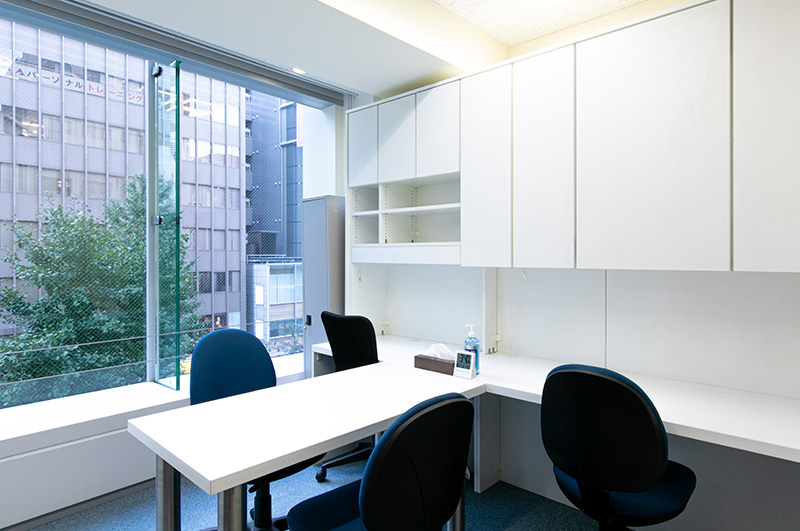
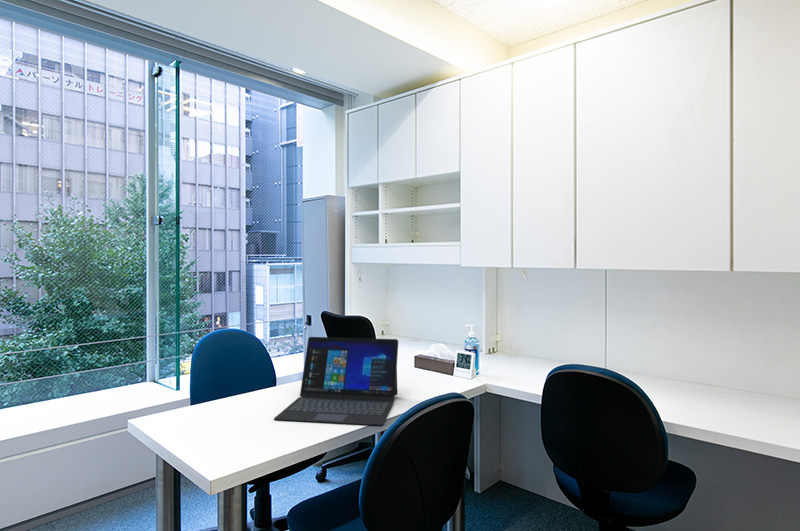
+ laptop [273,336,399,427]
